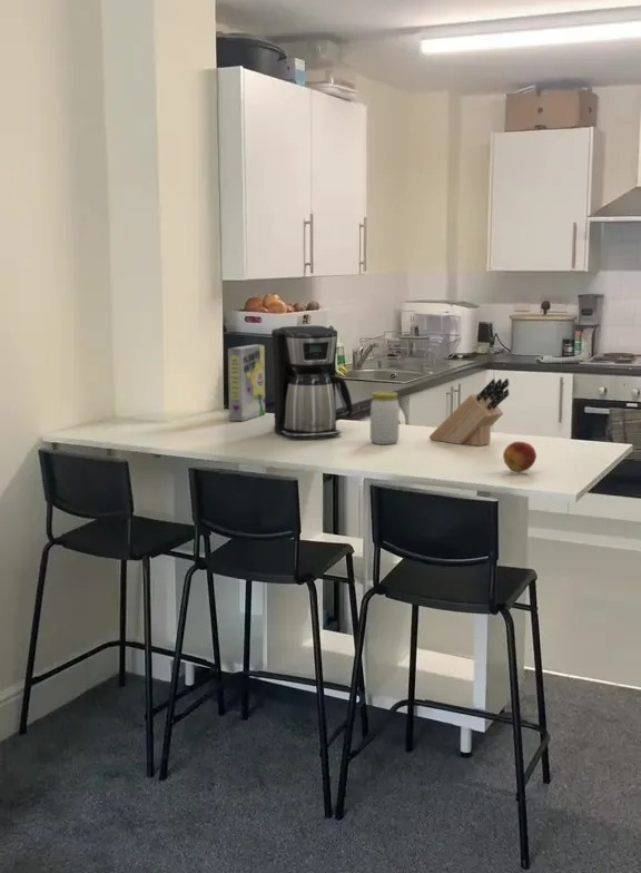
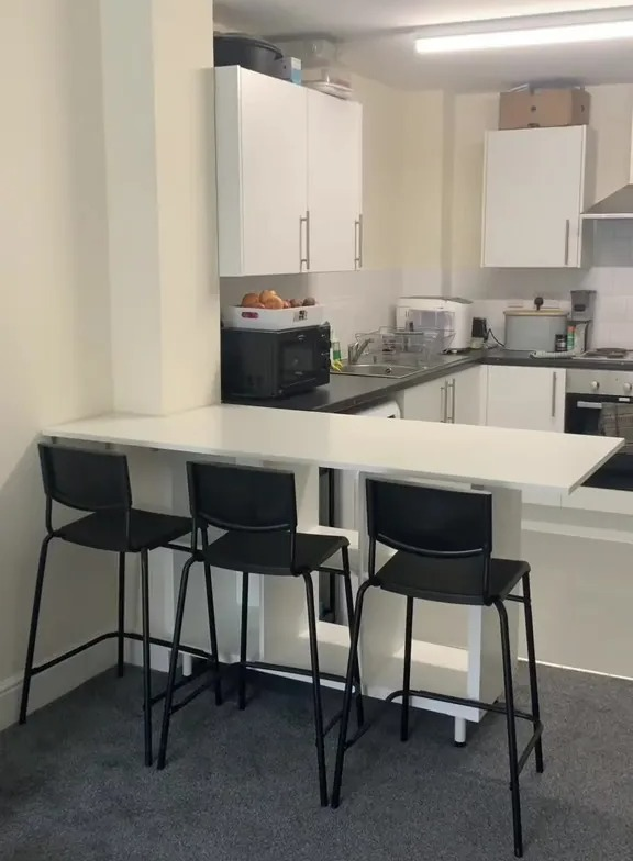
- knife block [428,377,510,447]
- cereal box [227,343,266,422]
- jar [369,391,401,445]
- coffee maker [270,325,354,440]
- fruit [502,441,538,473]
